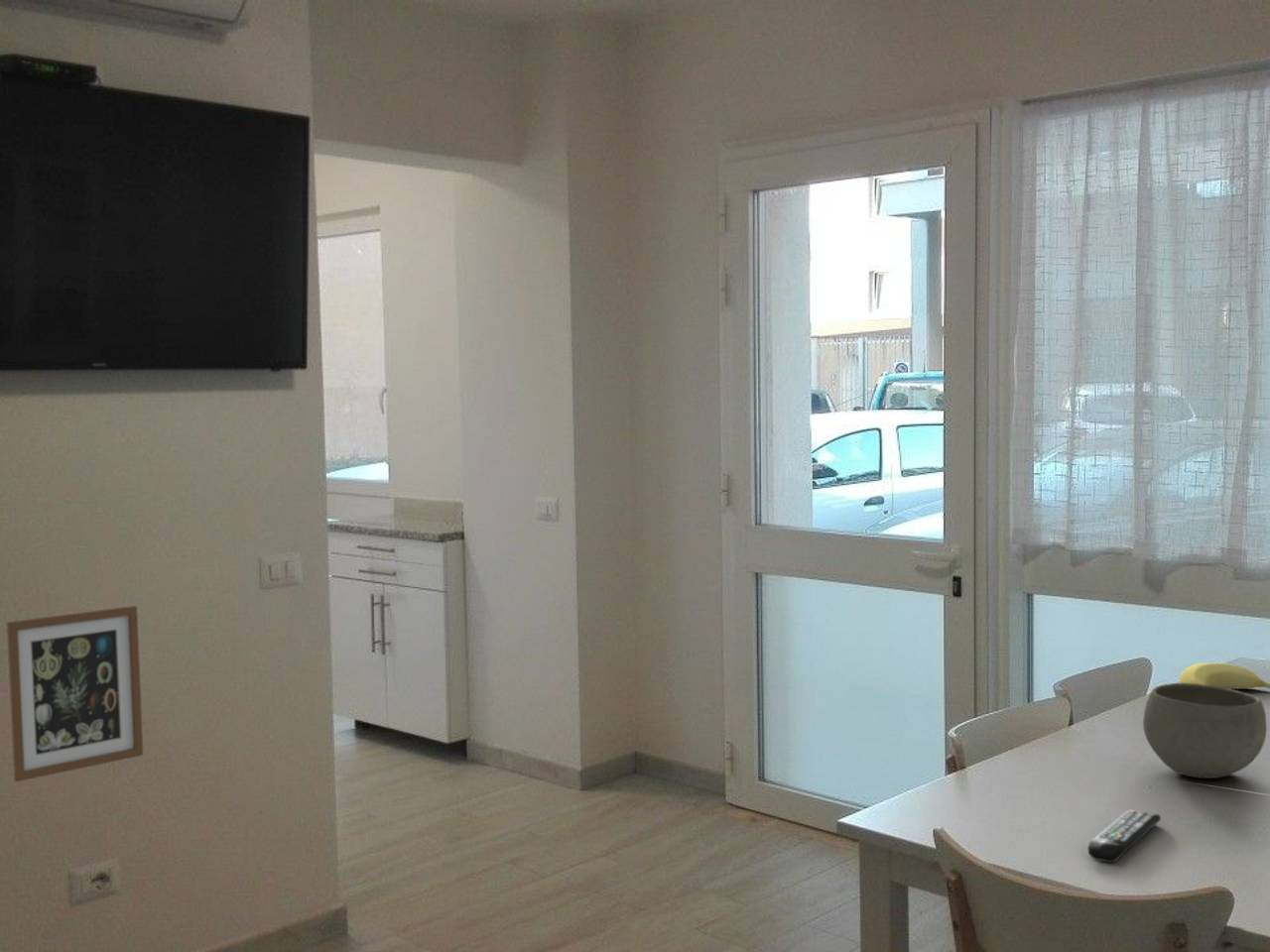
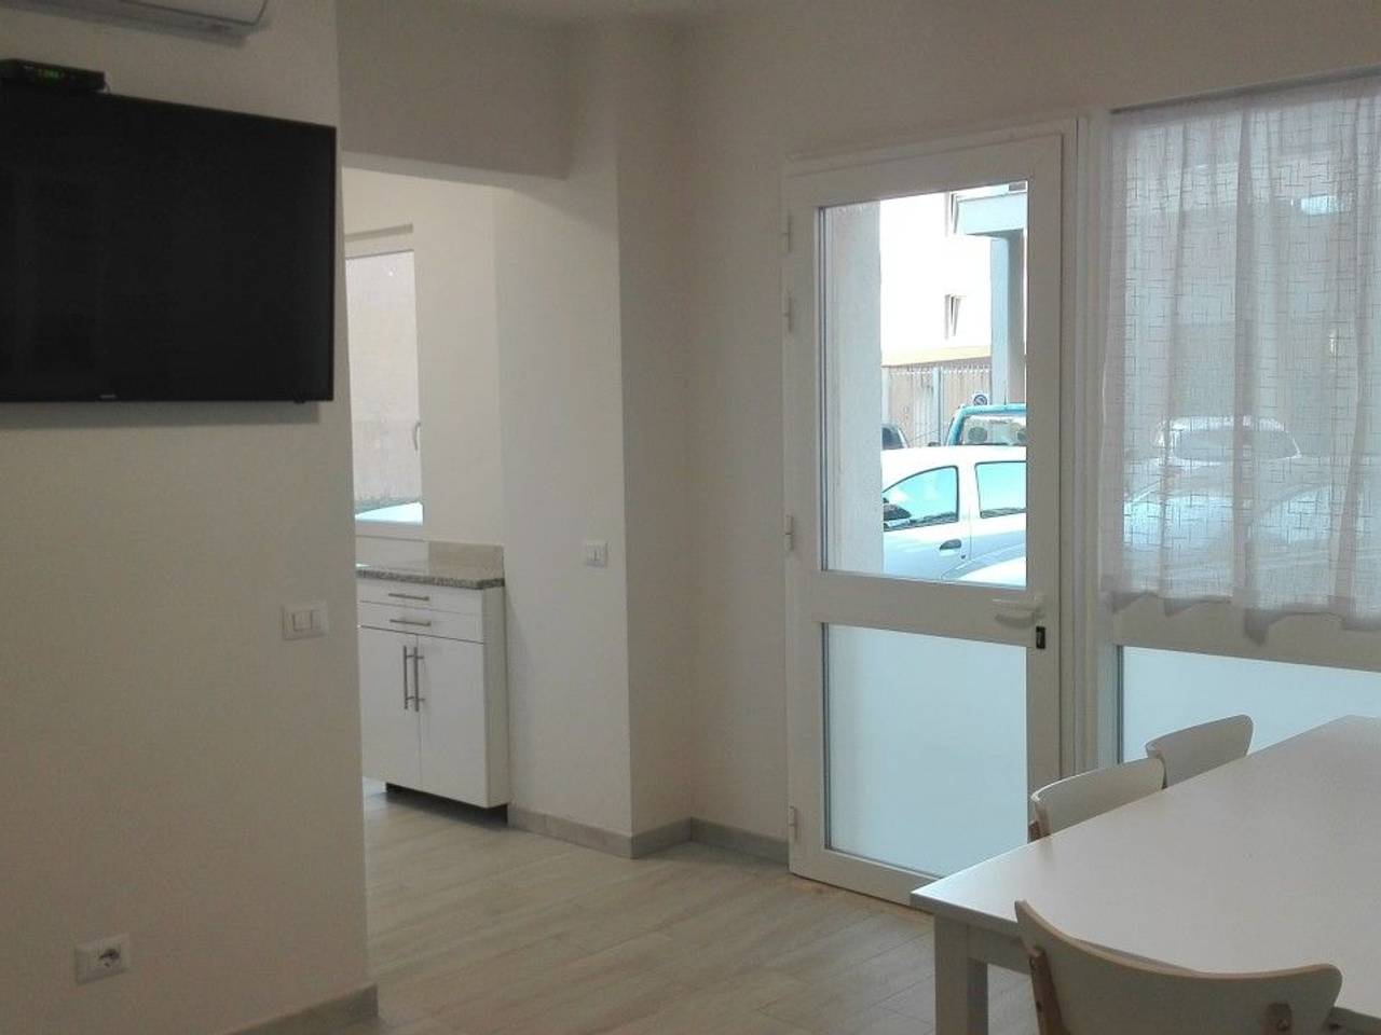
- wall art [6,605,144,782]
- bowl [1142,682,1268,779]
- remote control [1087,808,1162,864]
- banana [1178,661,1270,690]
